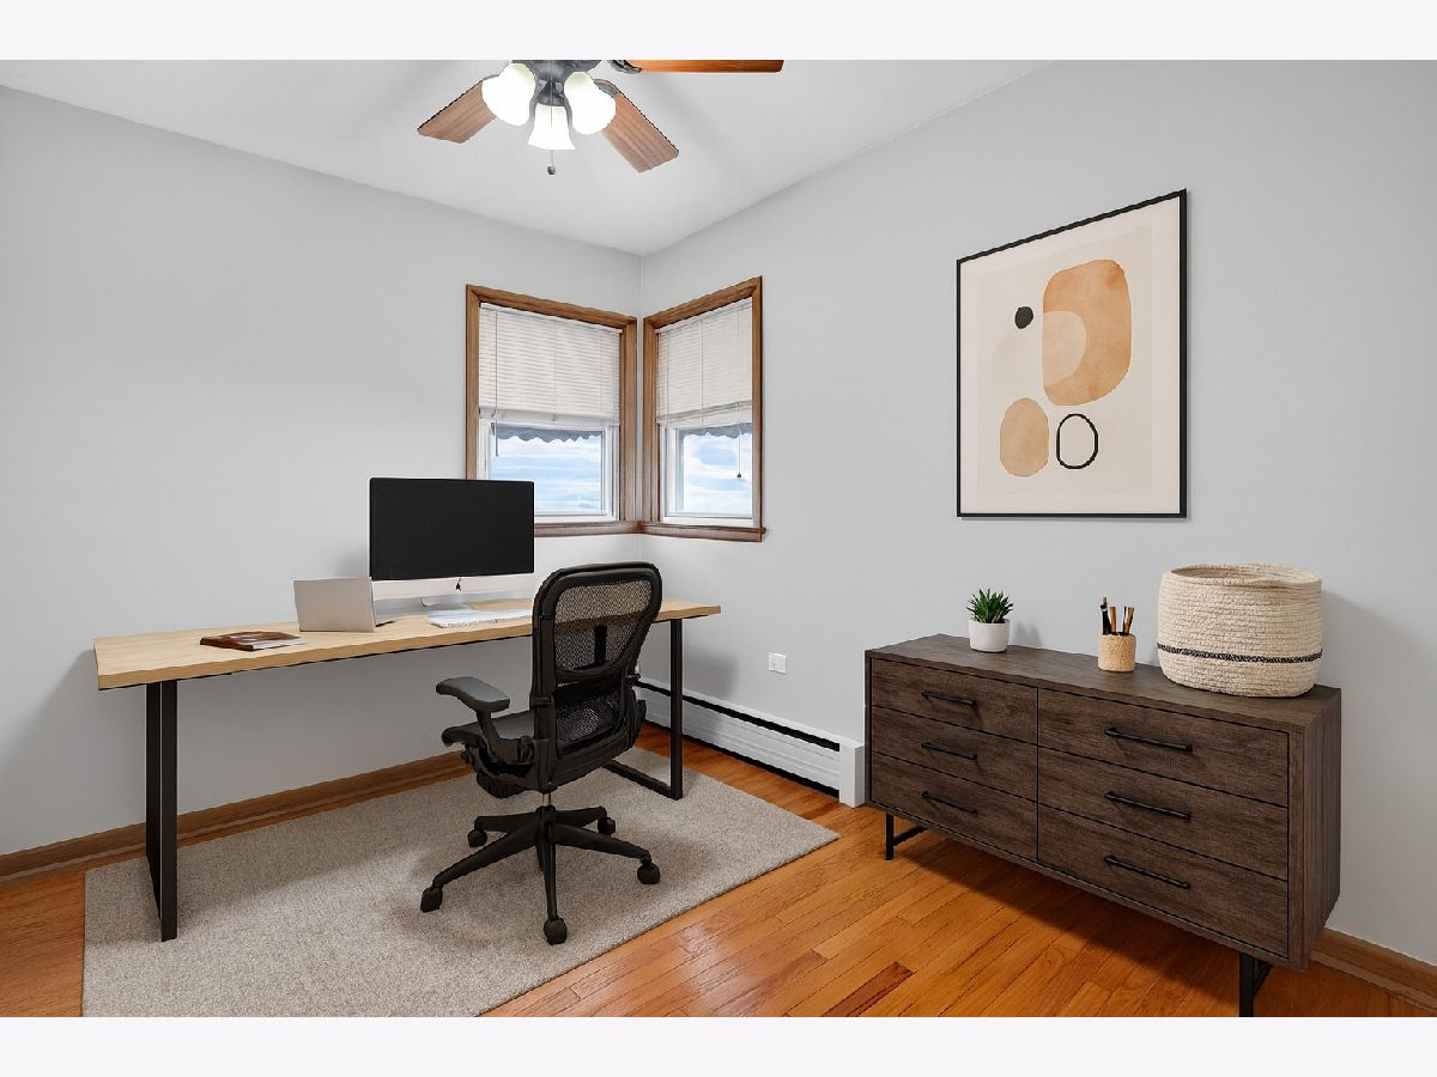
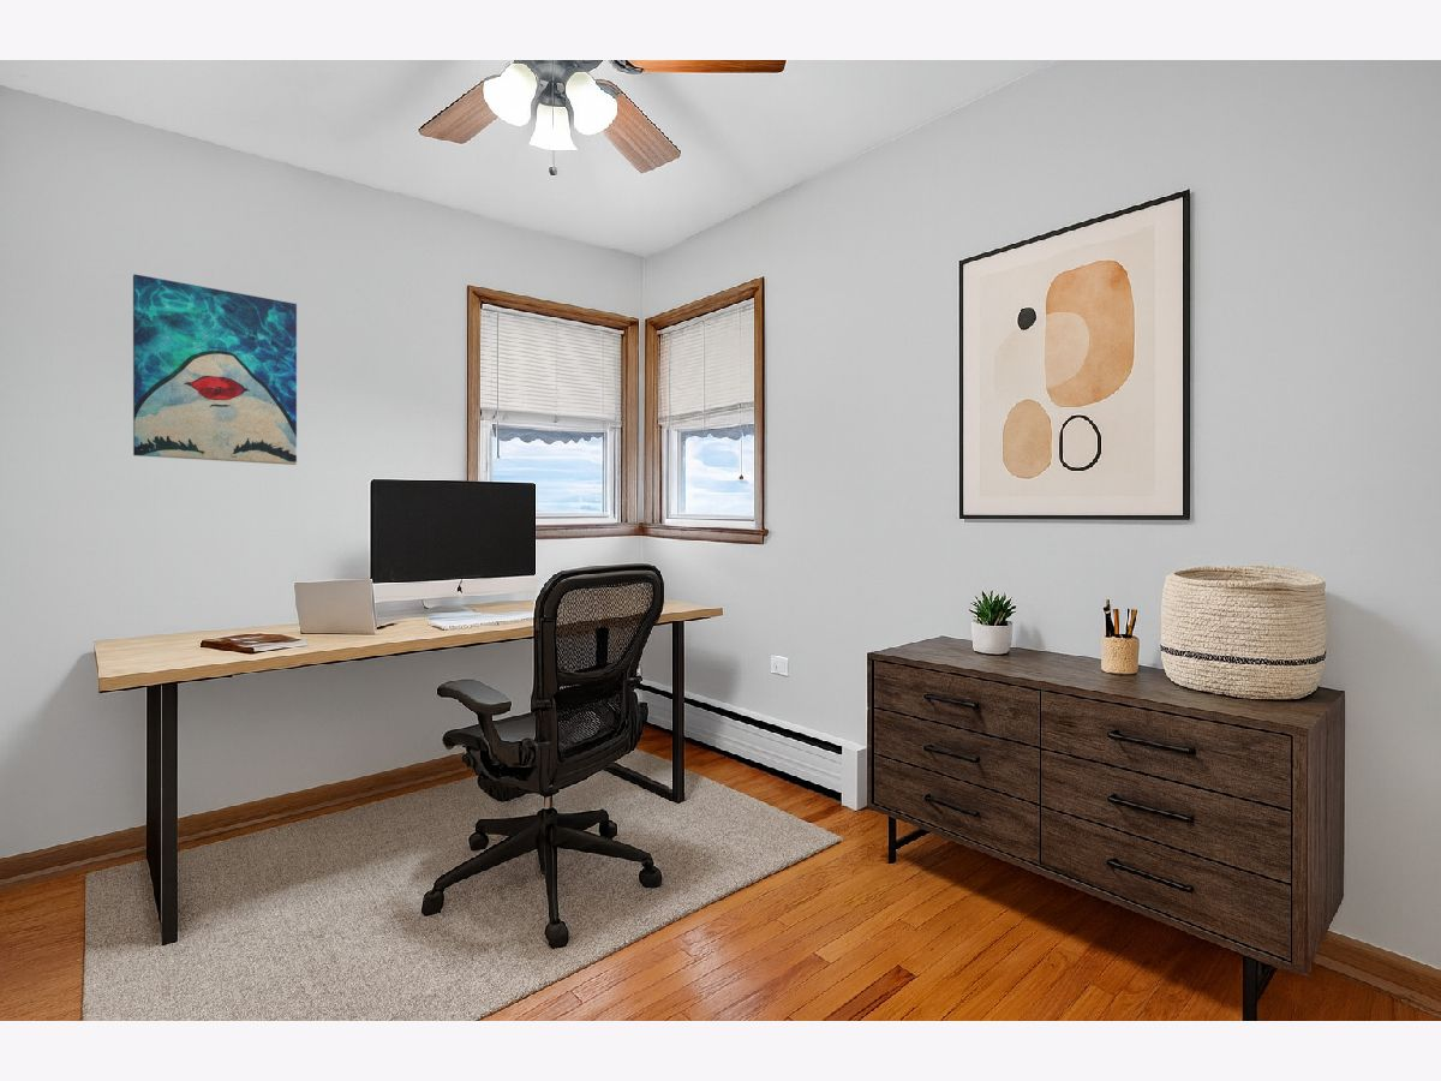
+ wall art [132,273,298,466]
